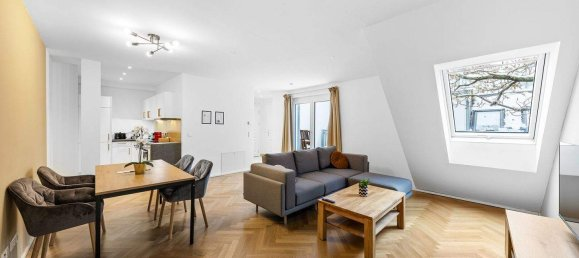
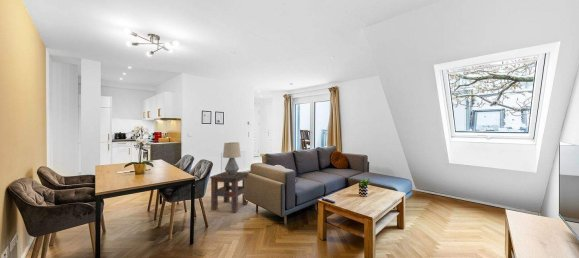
+ lamp [222,141,242,175]
+ side table [209,171,250,213]
